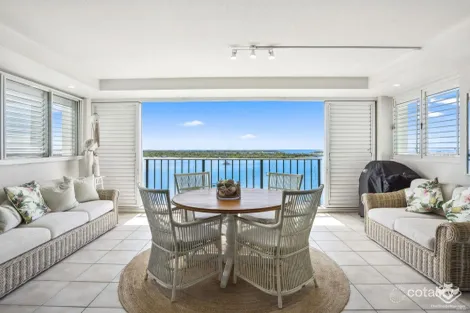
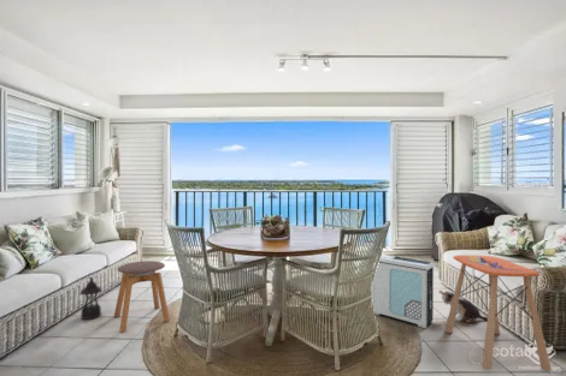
+ lantern [79,274,102,321]
+ air purifier [371,253,435,329]
+ side table [444,253,553,372]
+ plush toy [437,290,488,323]
+ stool [113,259,171,333]
